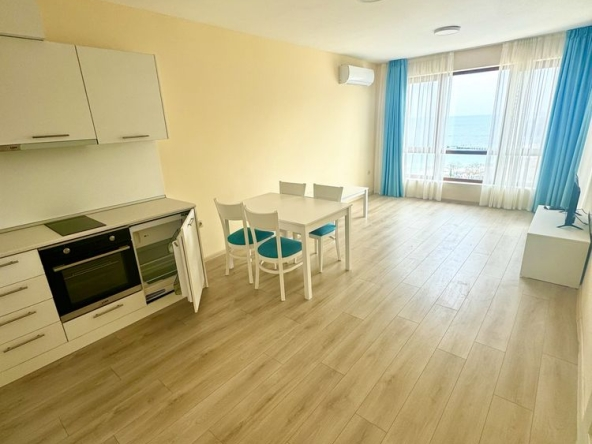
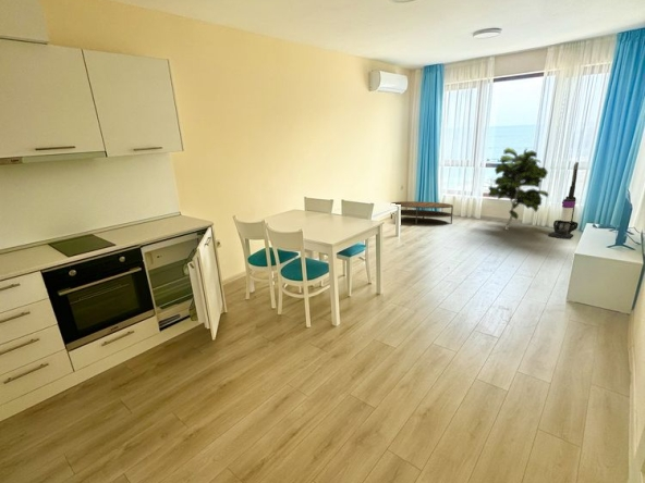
+ indoor plant [488,147,550,232]
+ coffee table [390,200,454,225]
+ vacuum cleaner [547,161,580,240]
